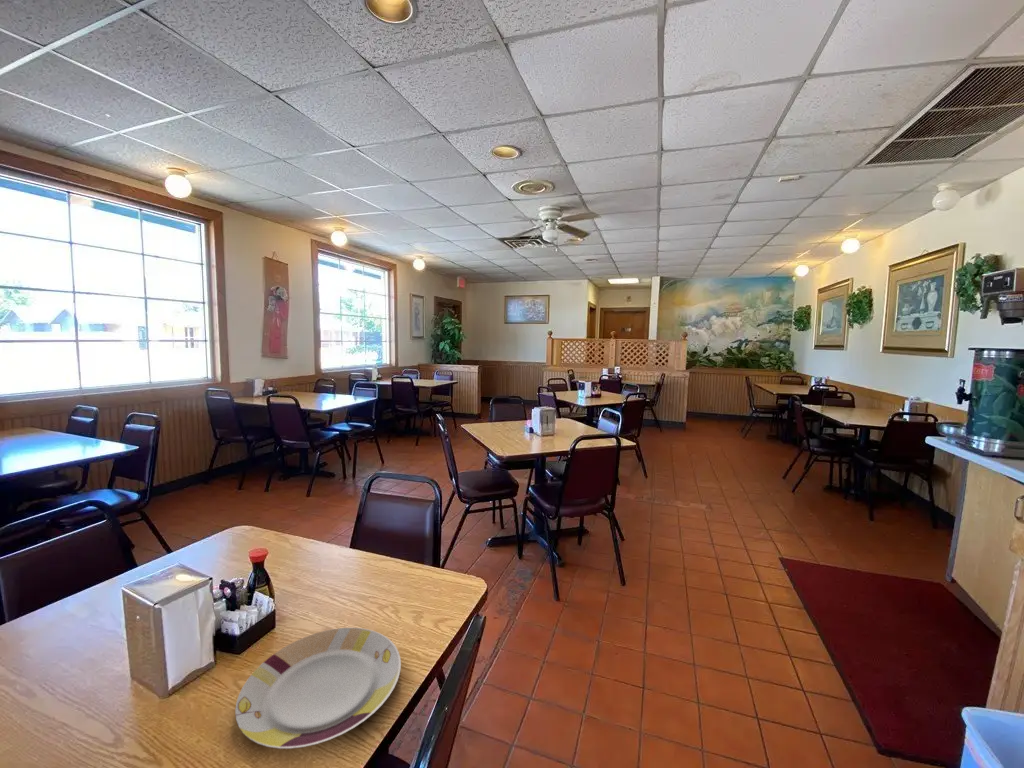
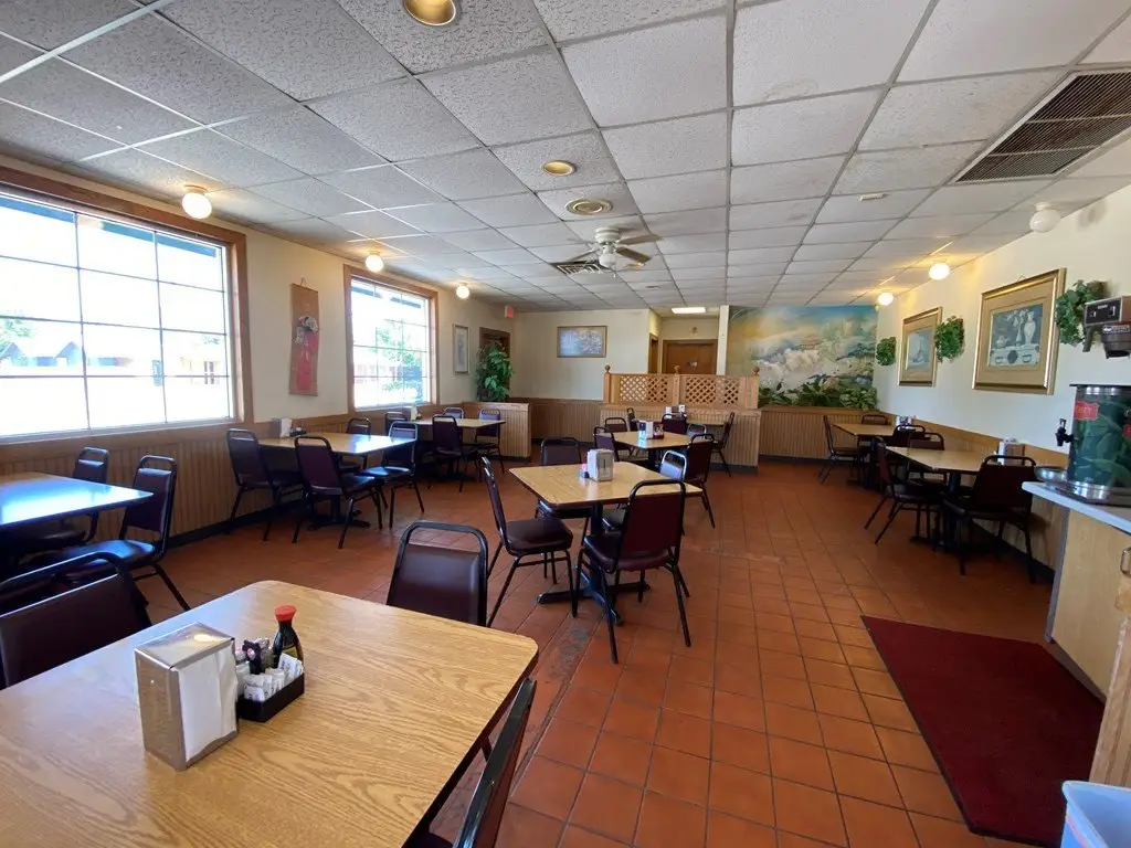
- plate [234,627,402,750]
